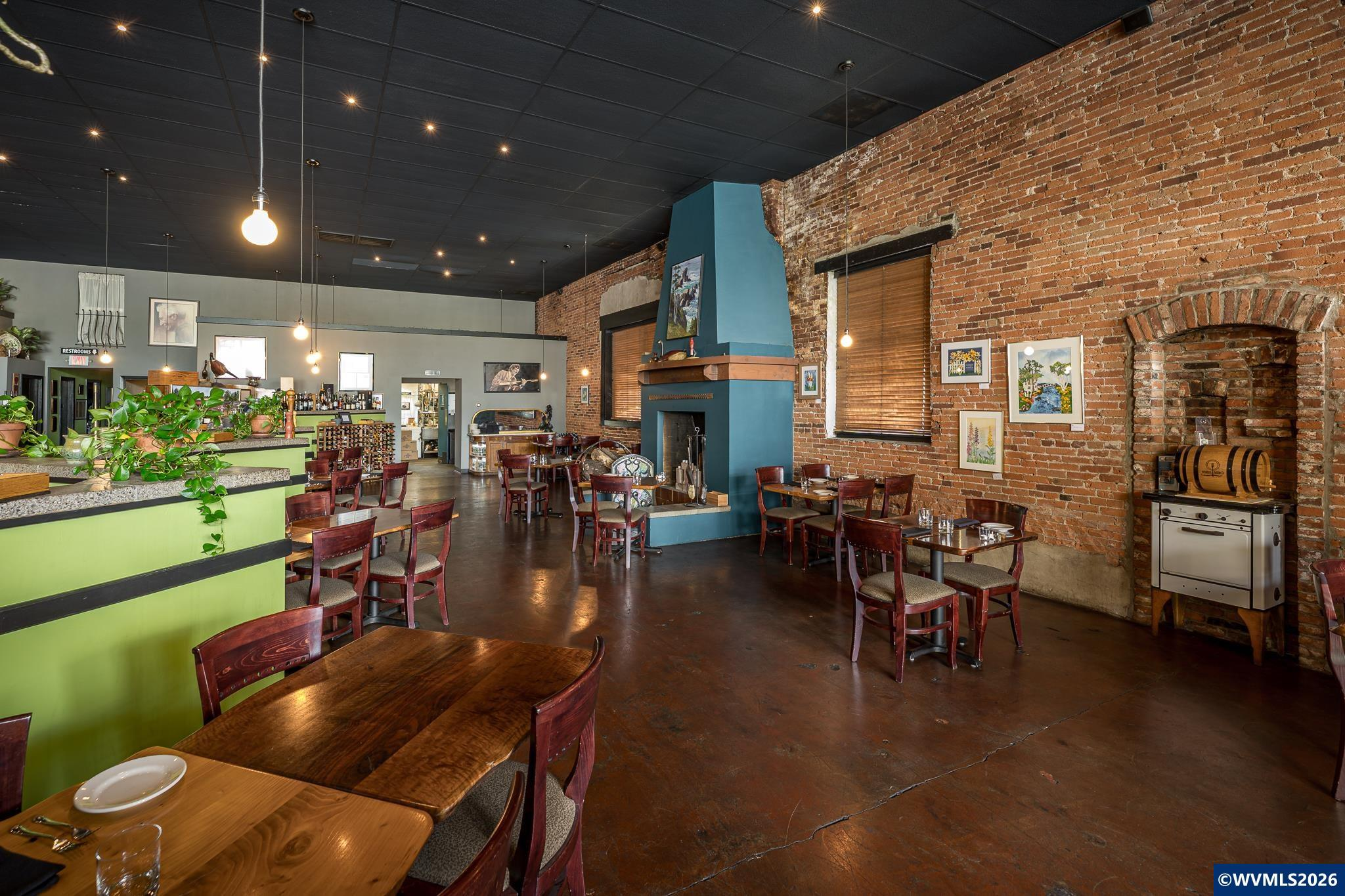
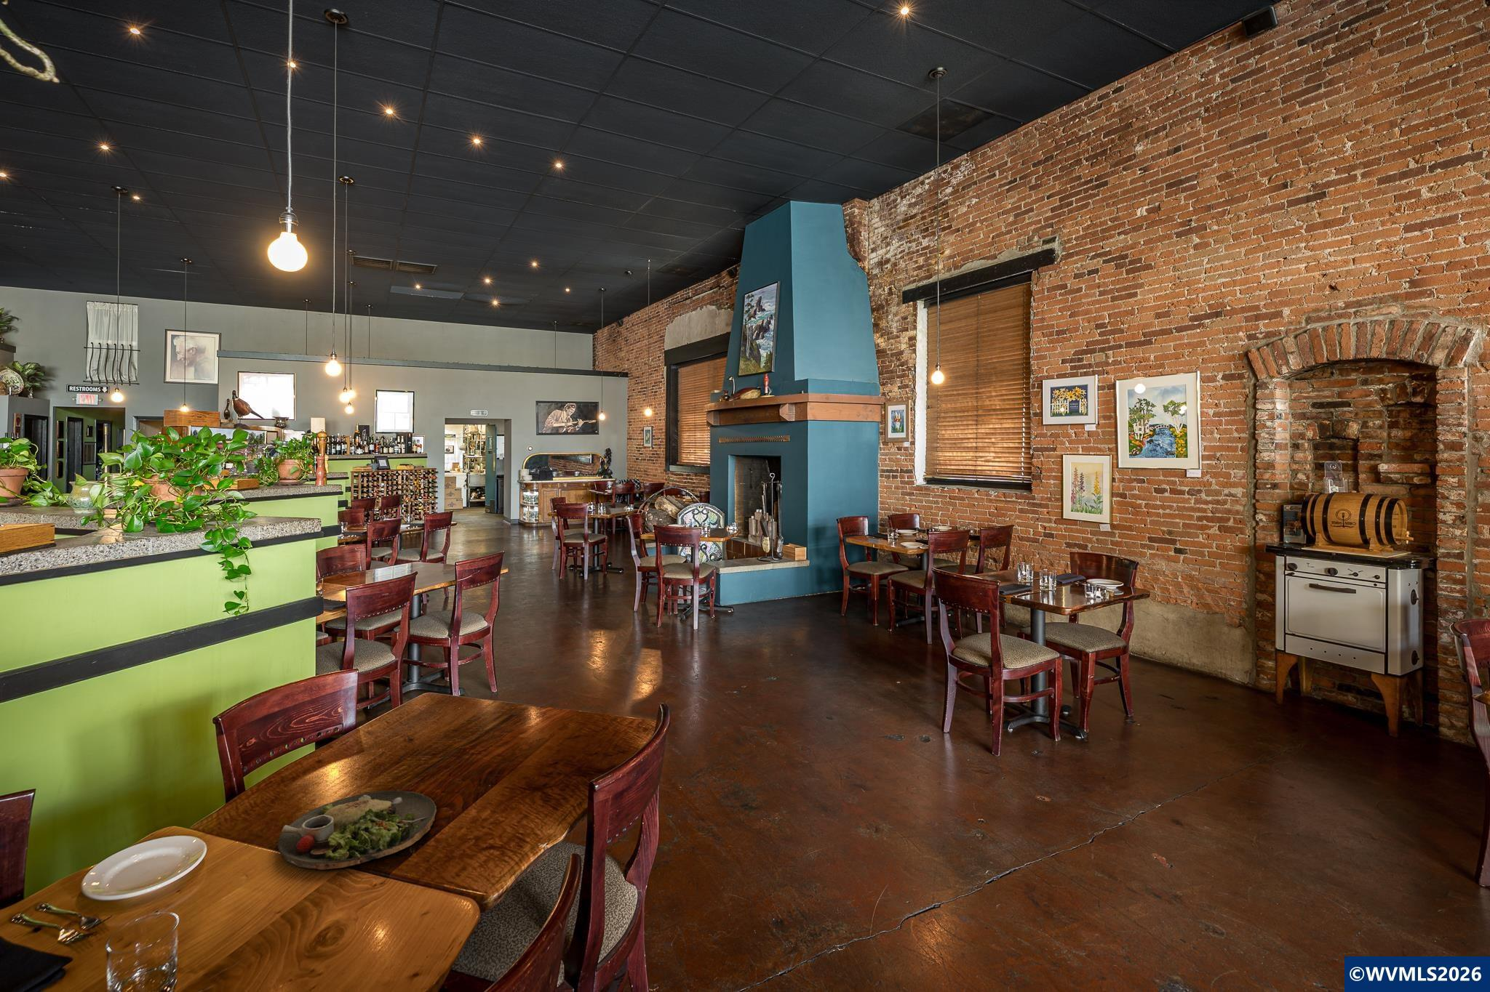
+ dinner plate [277,790,438,870]
